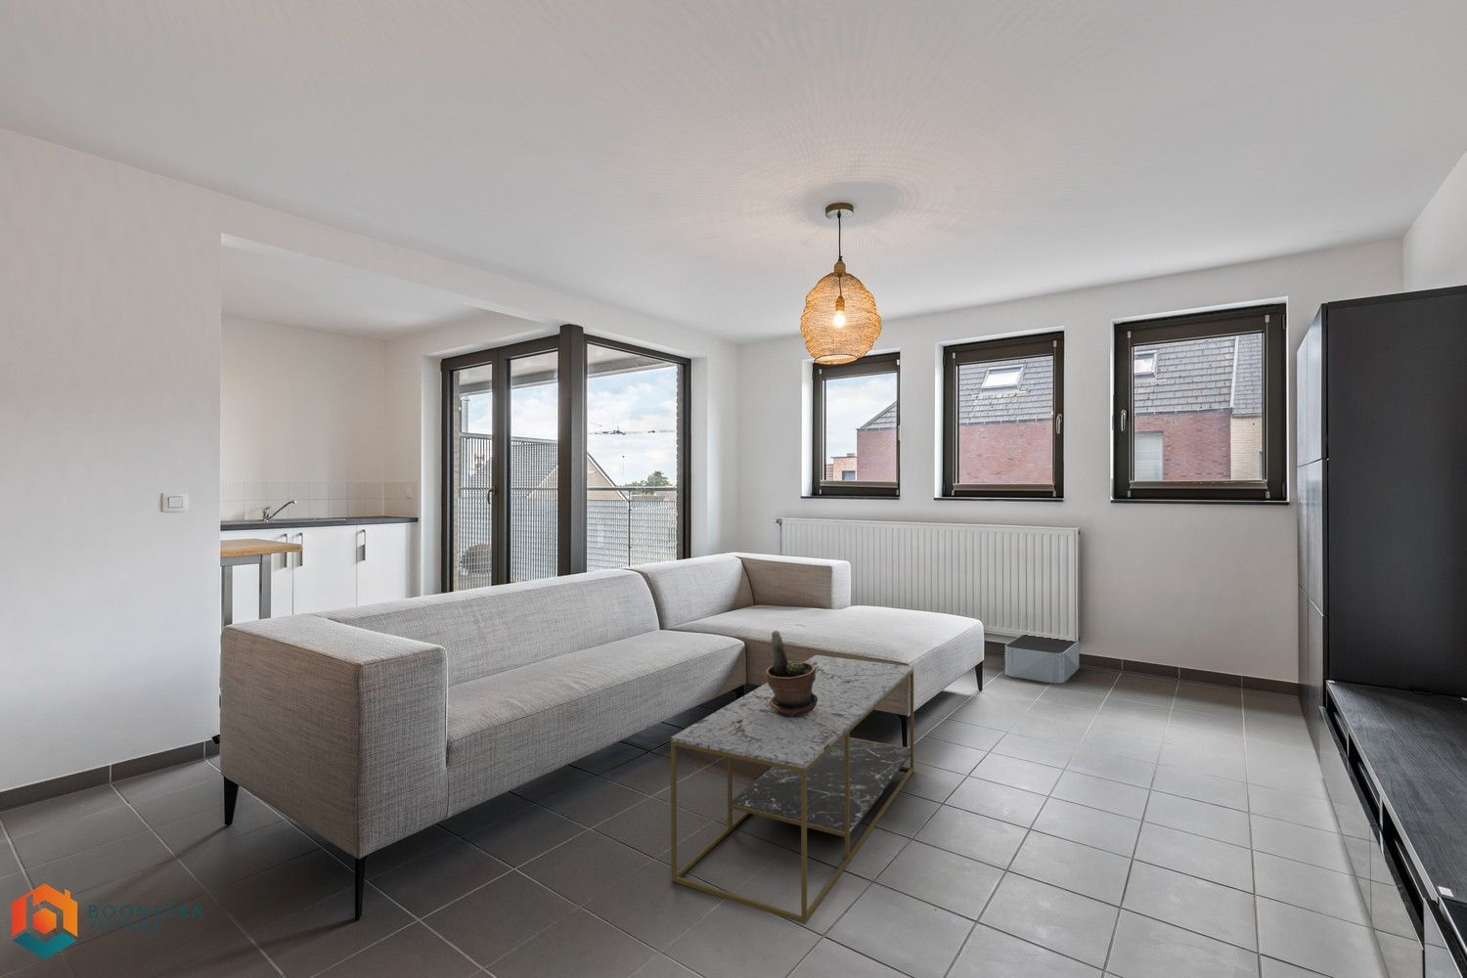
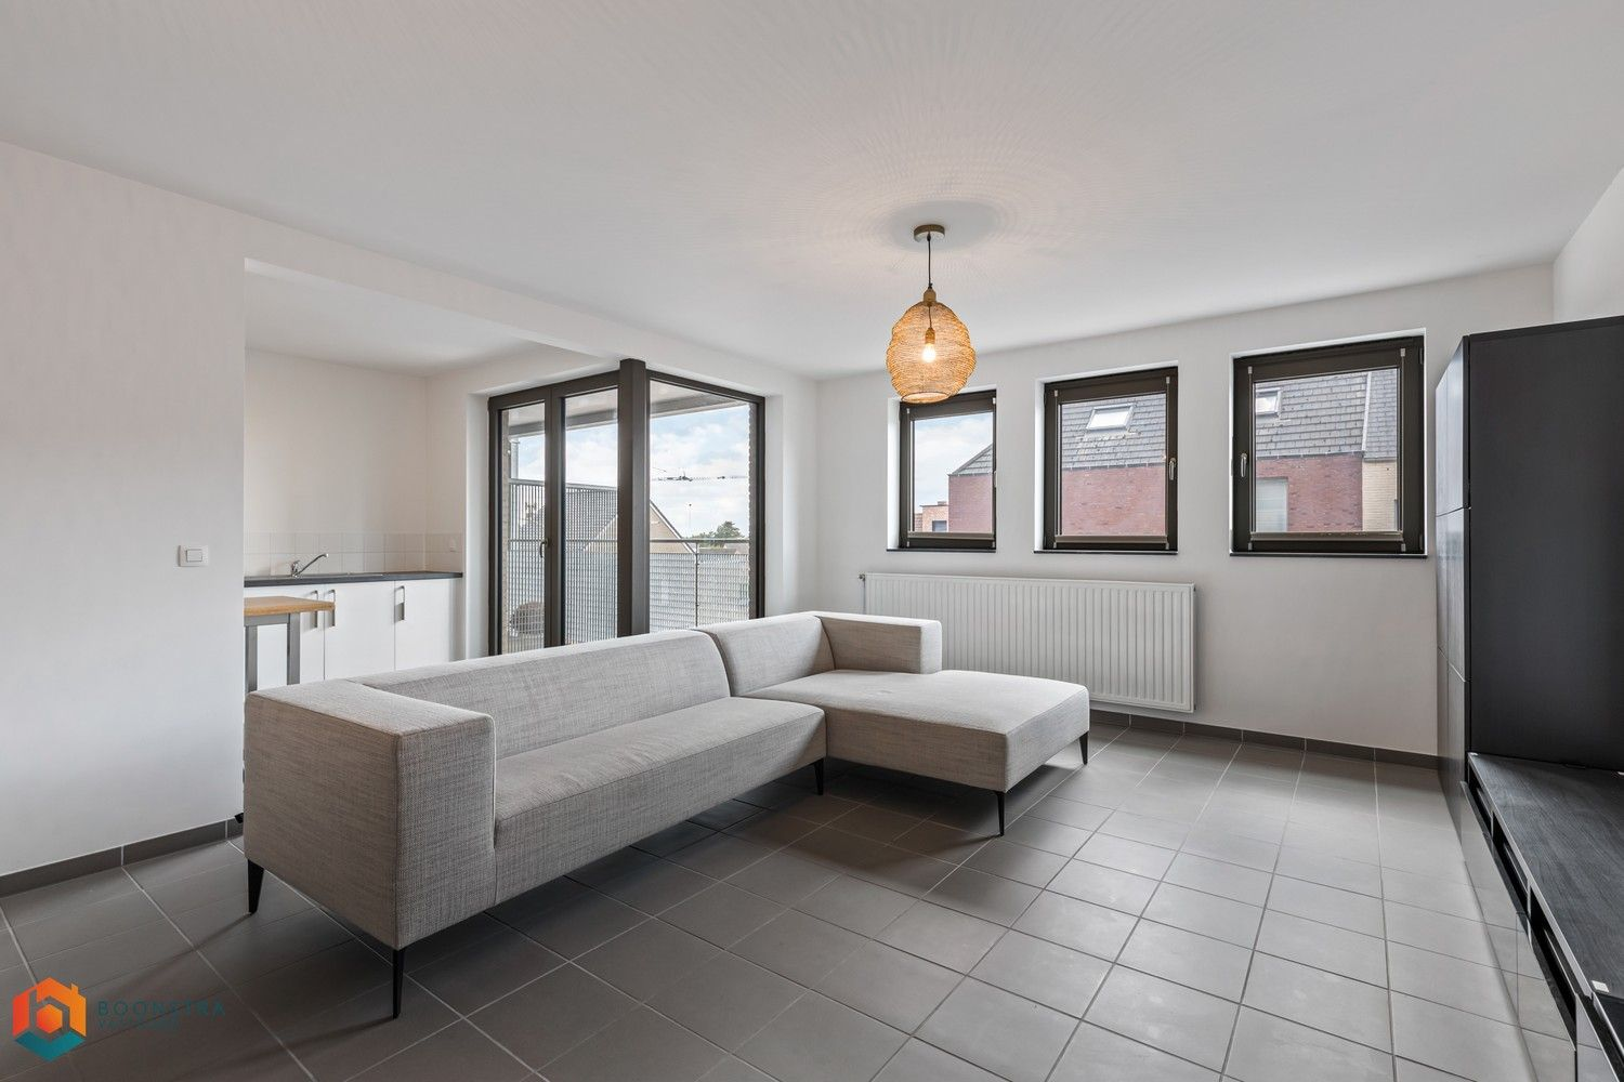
- coffee table [670,654,915,926]
- potted plant [765,630,818,717]
- storage bin [1004,634,1080,684]
